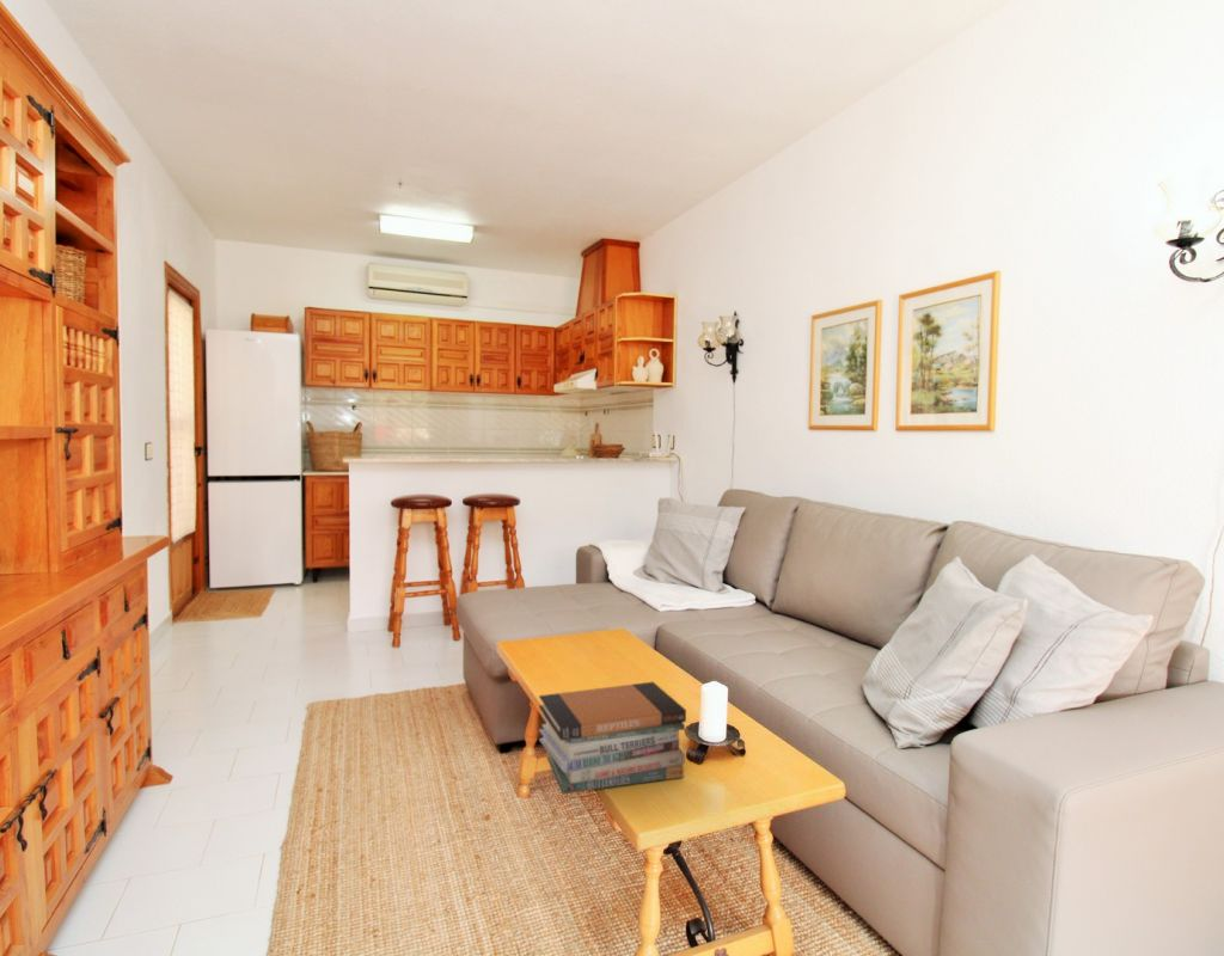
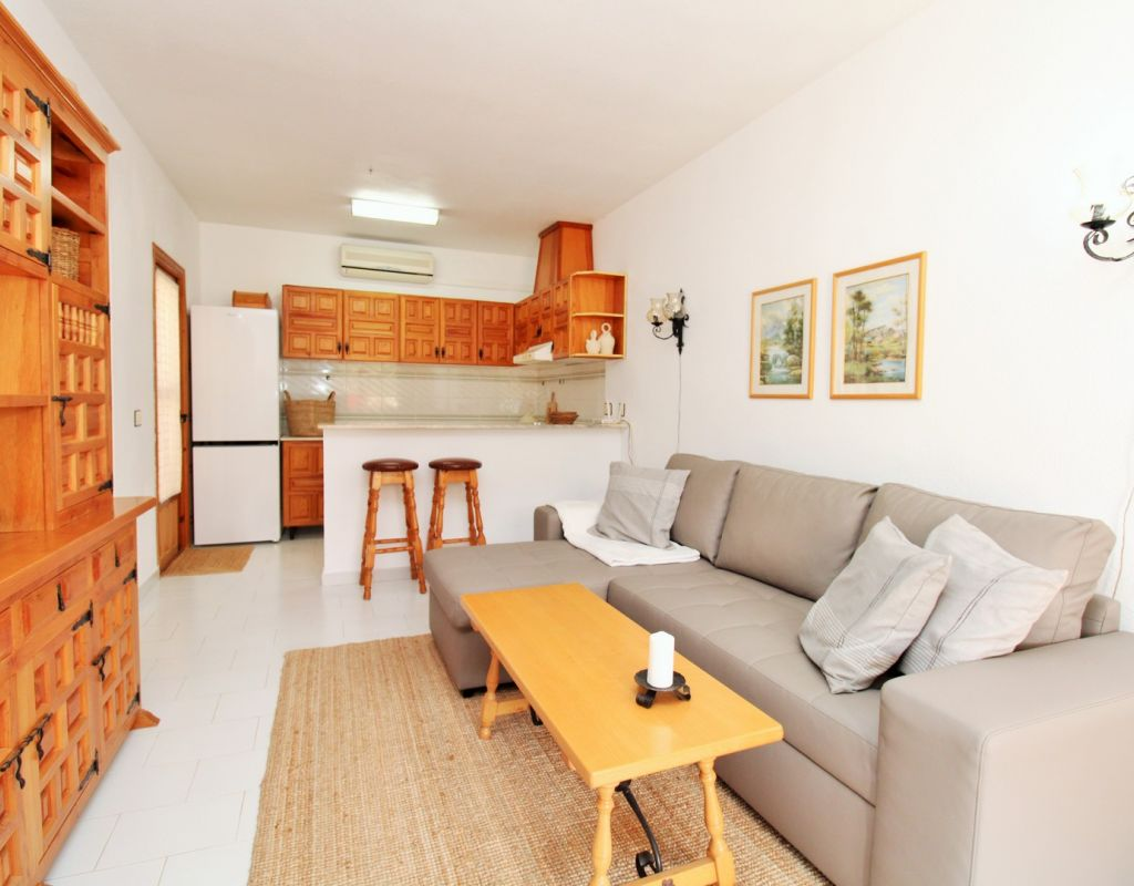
- book stack [538,681,687,796]
